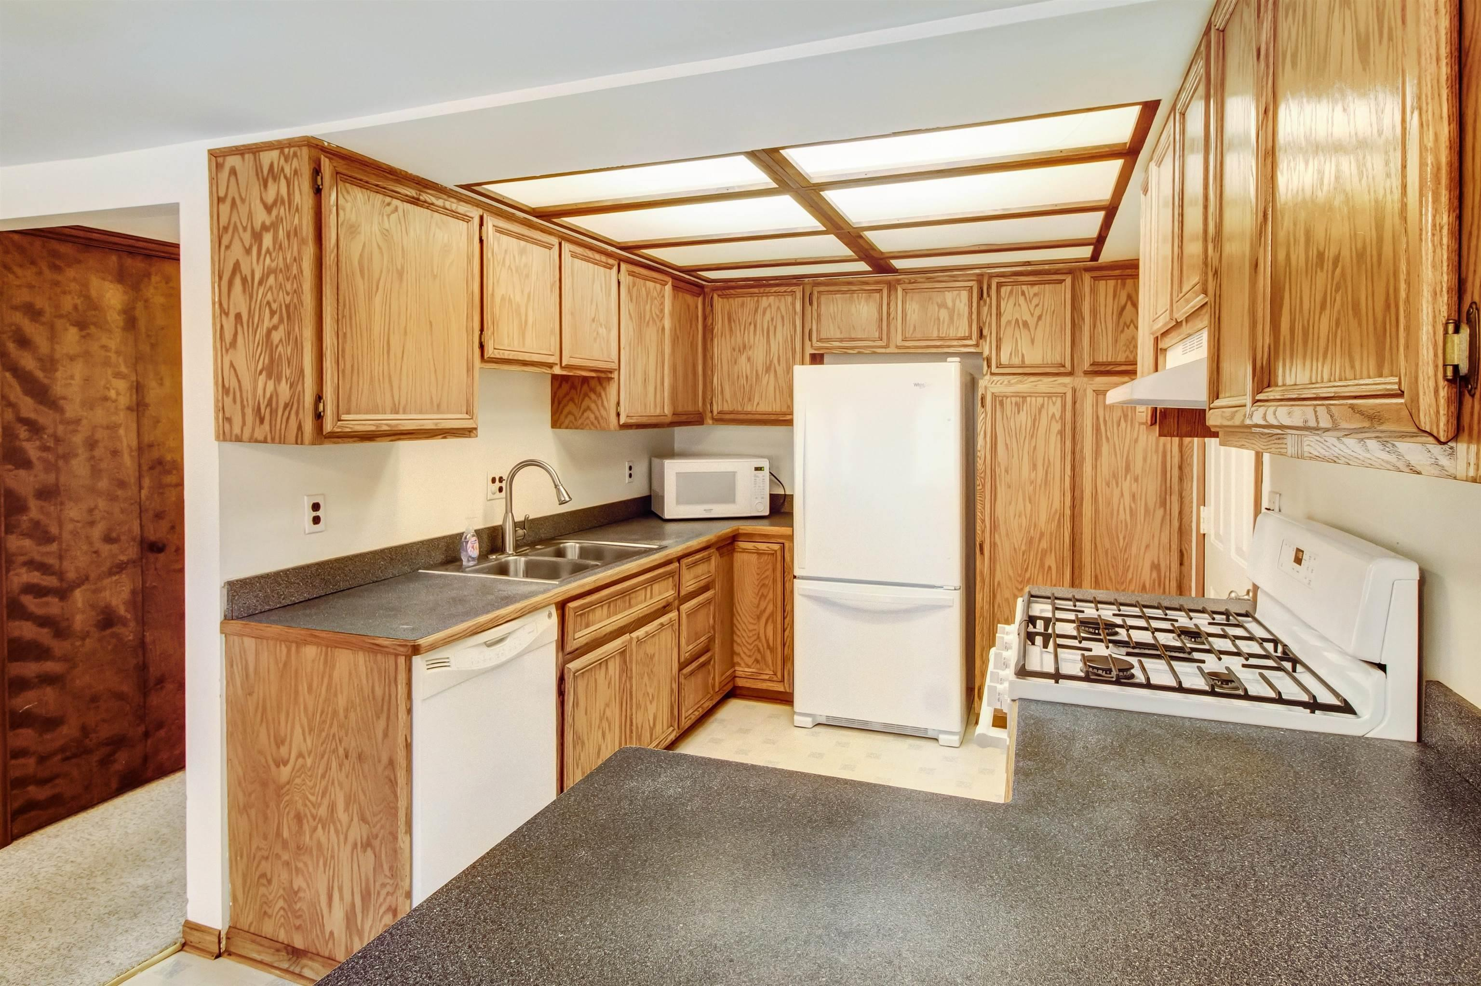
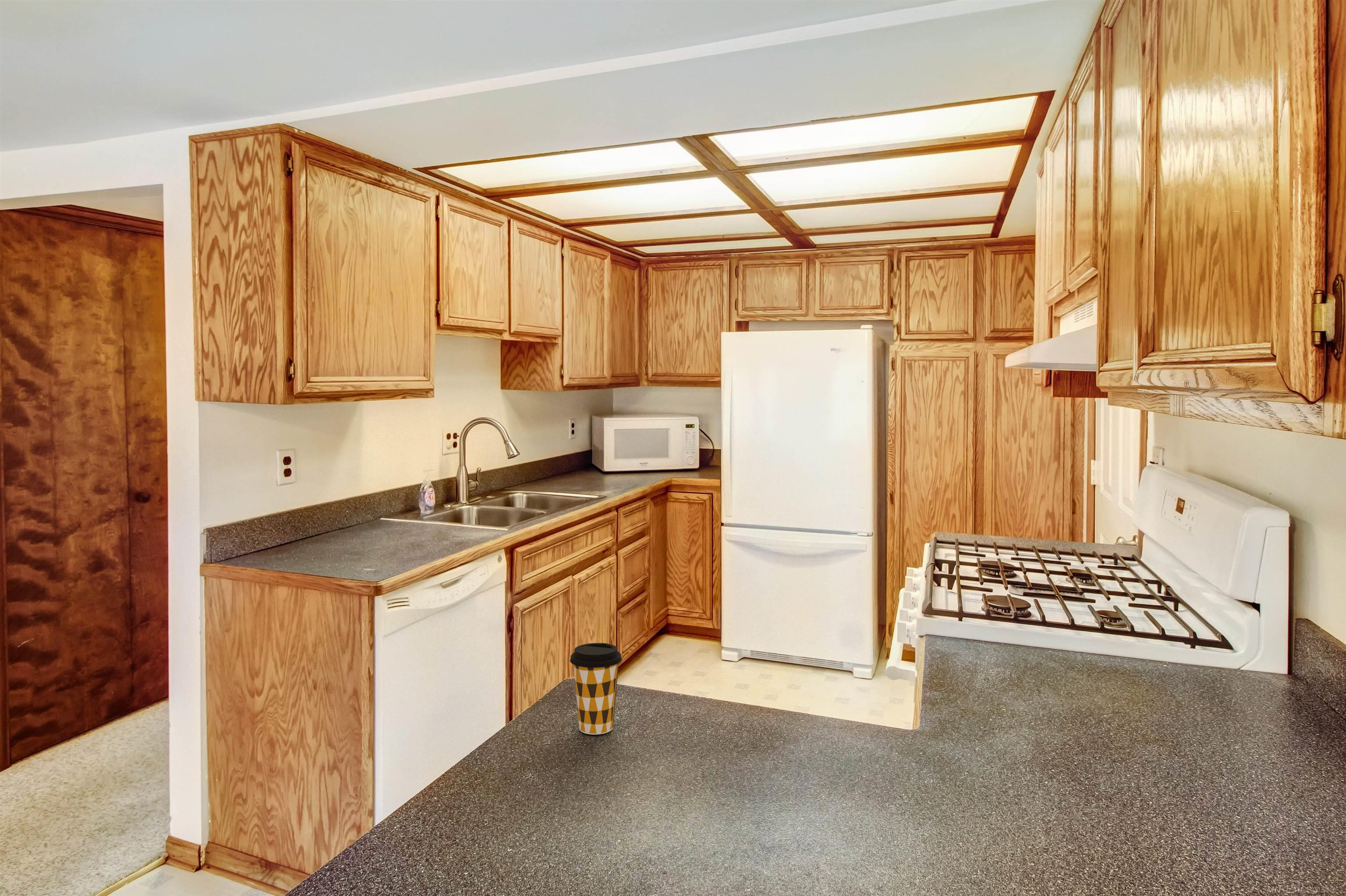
+ coffee cup [570,642,622,735]
